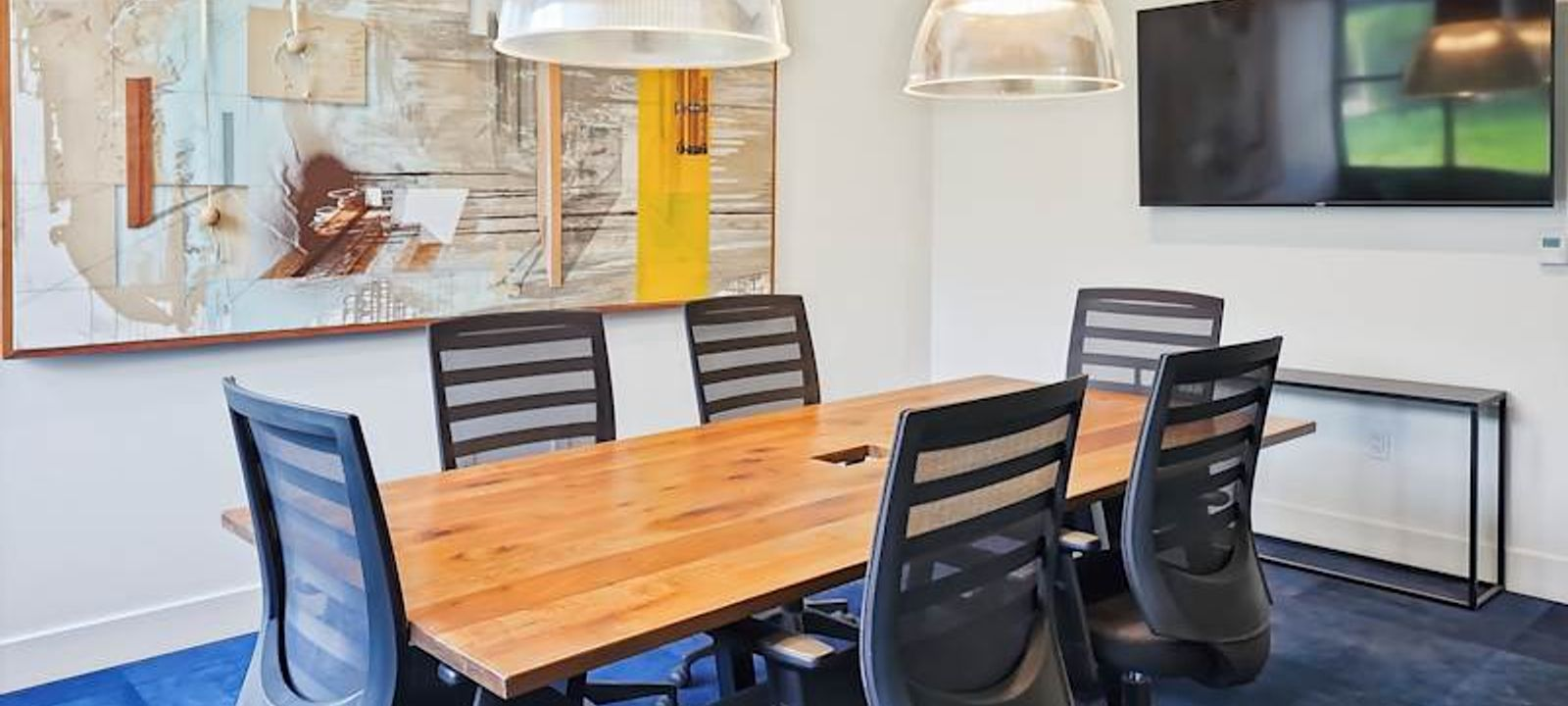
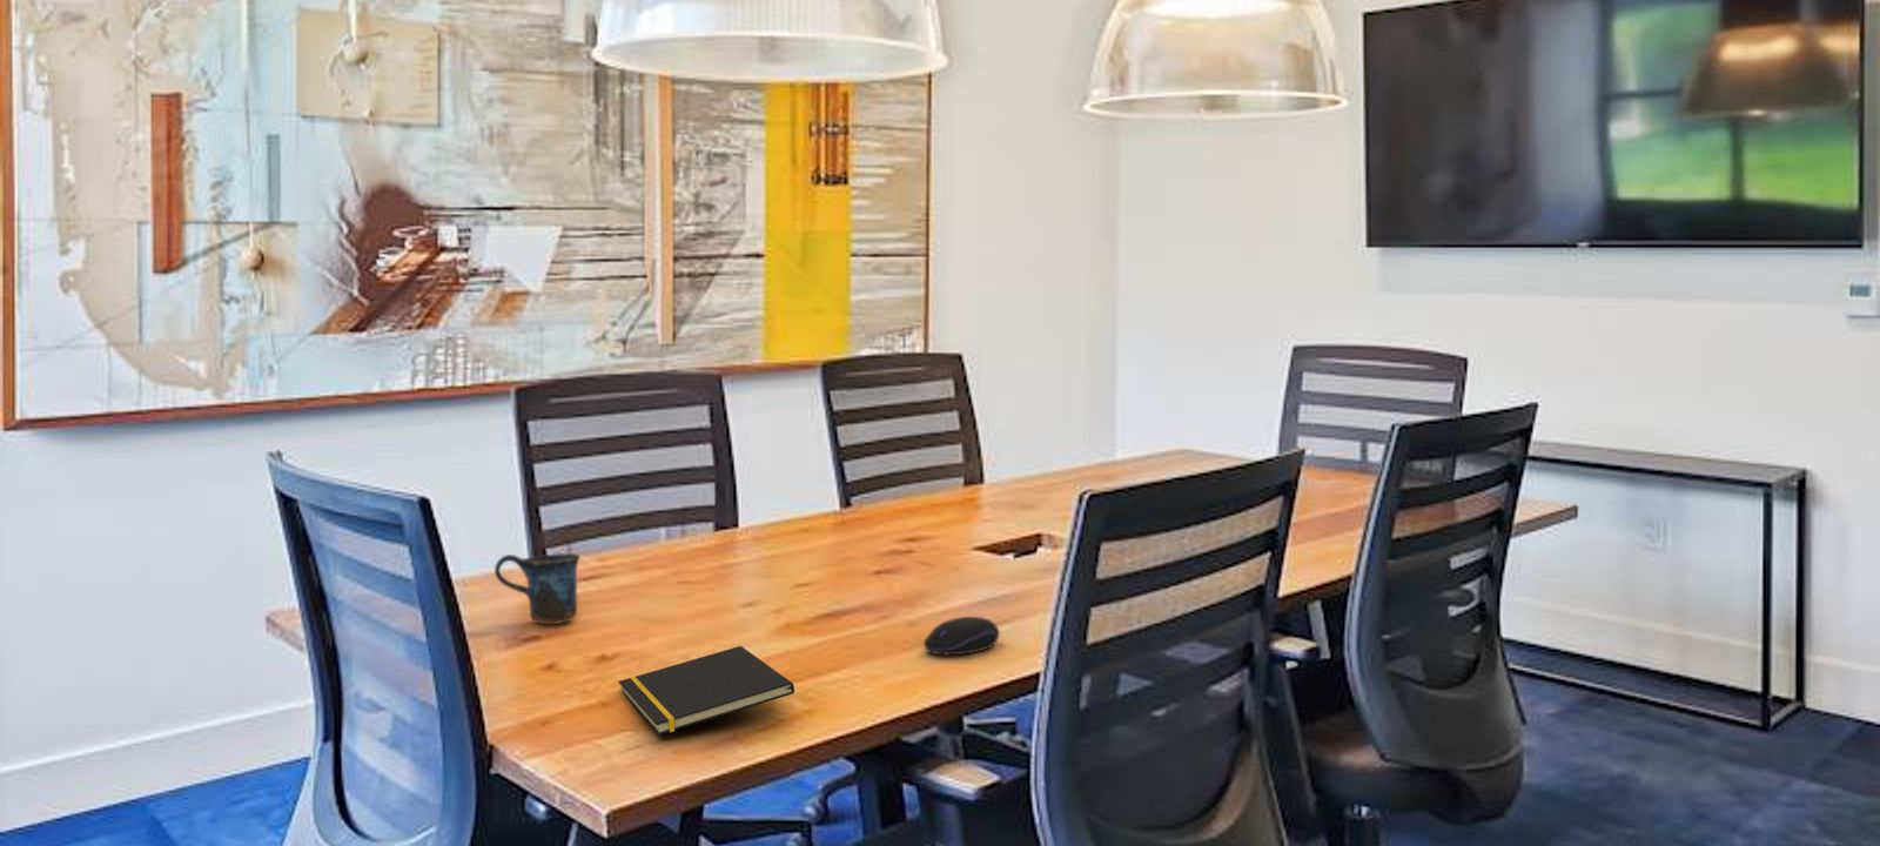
+ computer mouse [922,616,1001,655]
+ notepad [617,645,795,736]
+ mug [494,552,582,626]
